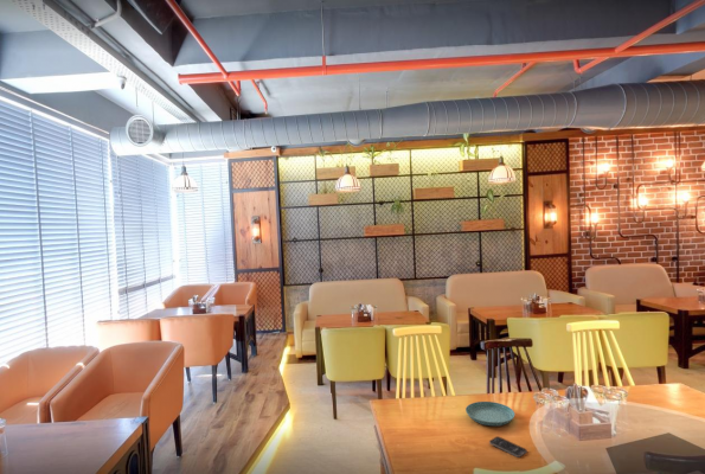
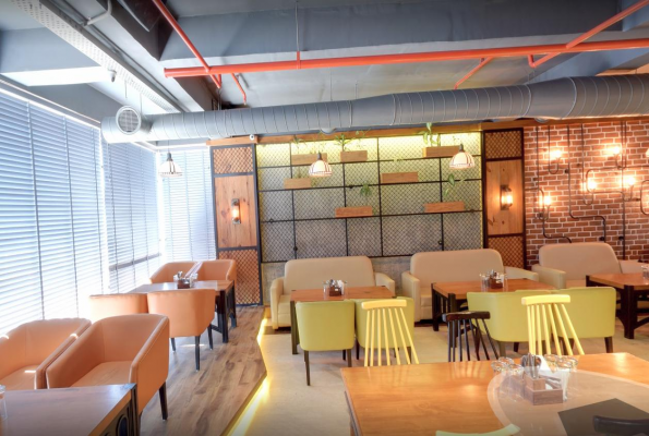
- saucer [464,401,515,427]
- smartphone [488,435,528,459]
